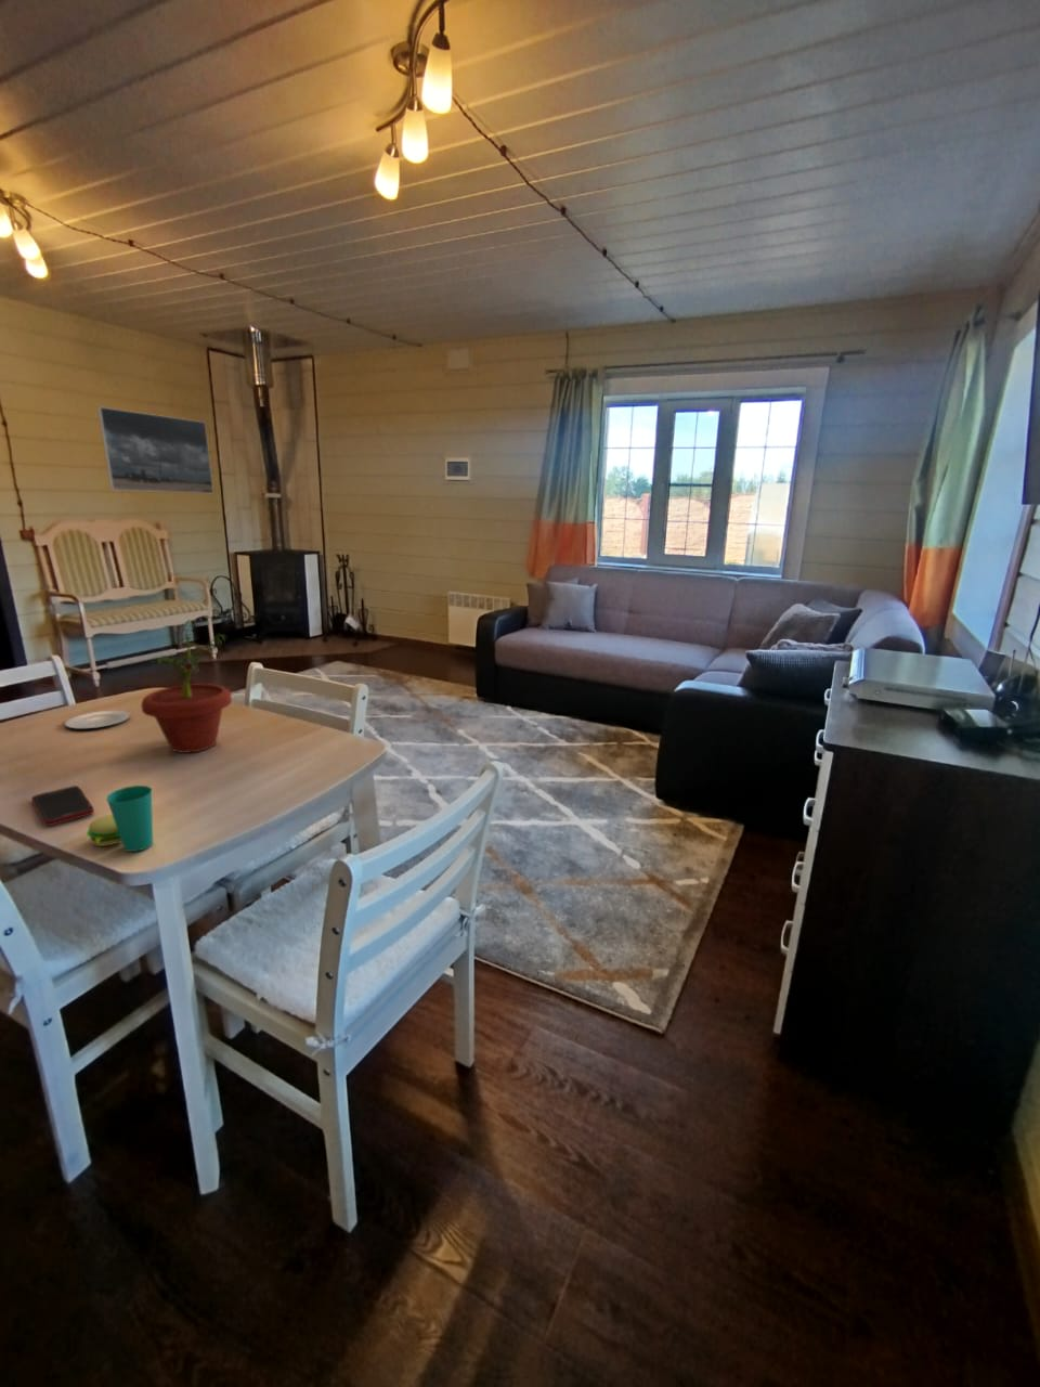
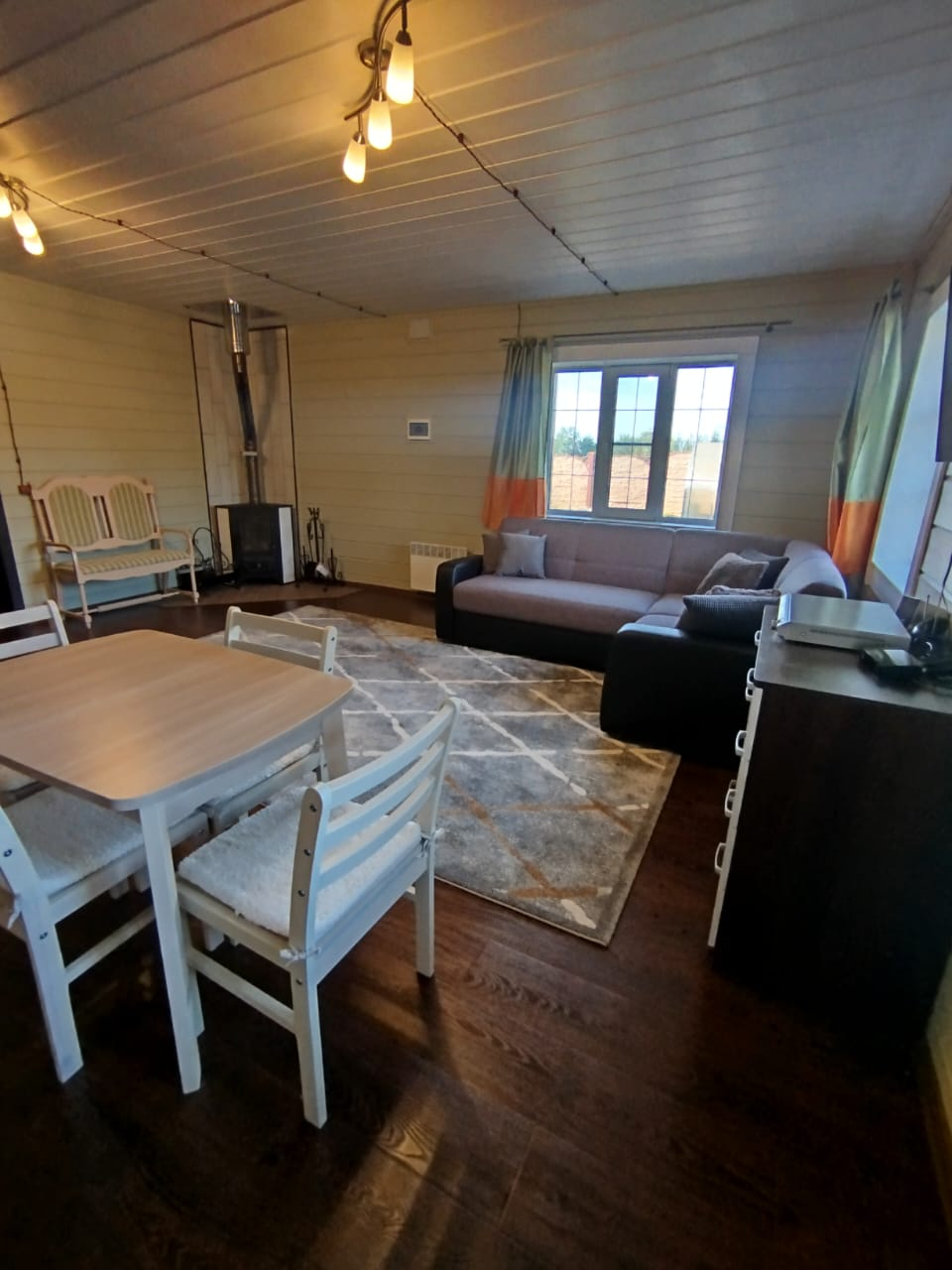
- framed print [96,406,214,494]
- potted plant [140,619,233,755]
- cup [85,784,154,853]
- cell phone [31,784,95,827]
- plate [64,710,131,730]
